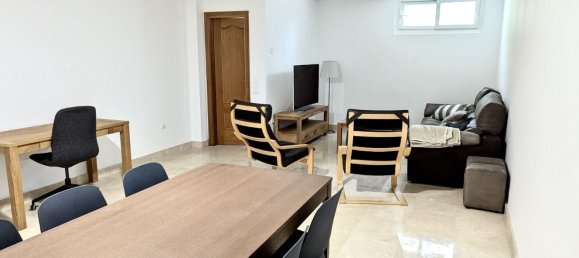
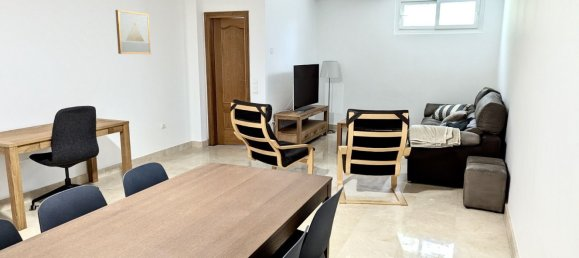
+ wall art [114,9,152,55]
